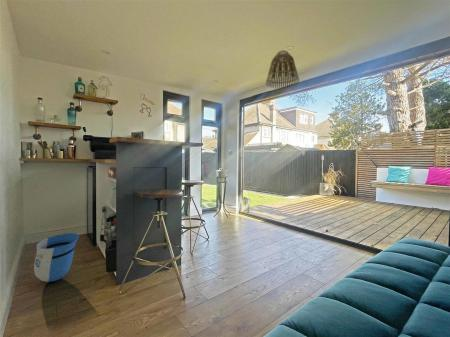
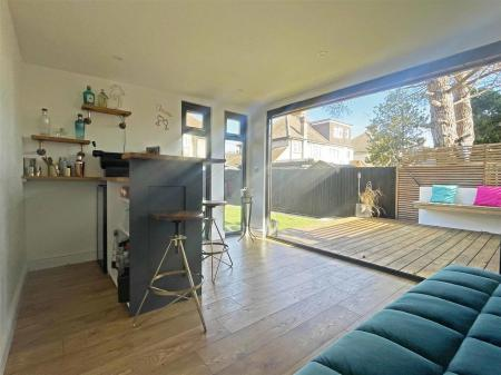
- lamp shade [265,49,300,89]
- sun visor [33,232,80,283]
